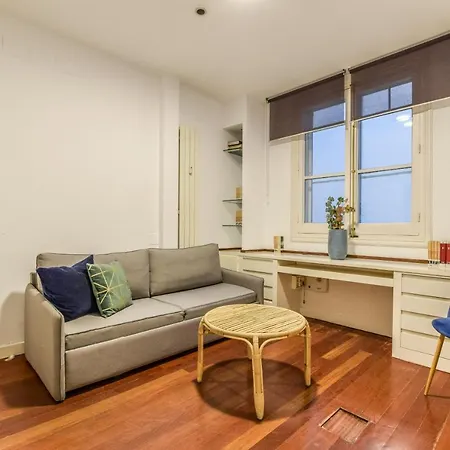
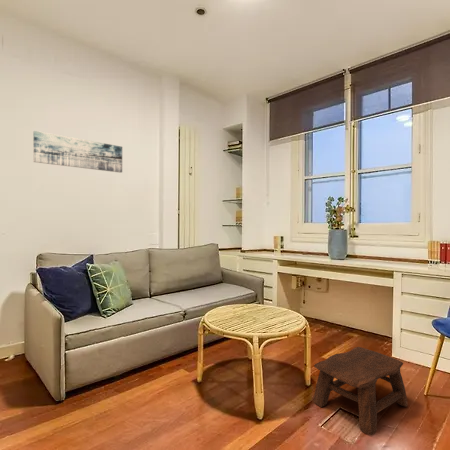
+ stool [313,346,409,436]
+ wall art [32,130,123,174]
